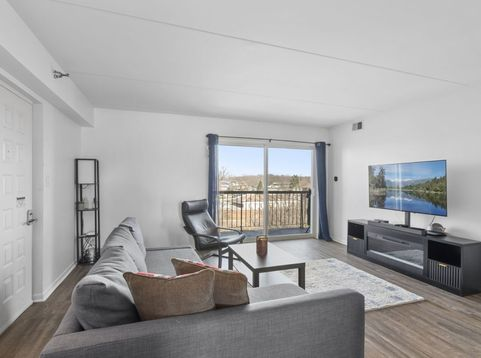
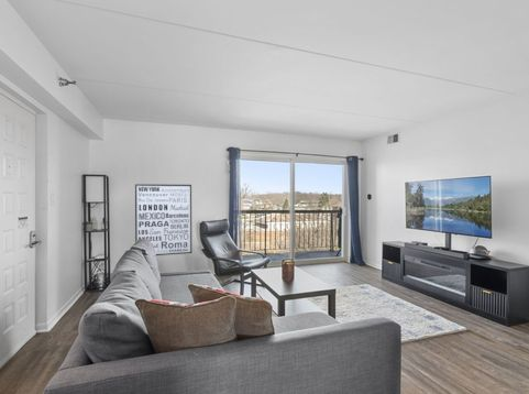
+ wall art [134,183,192,256]
